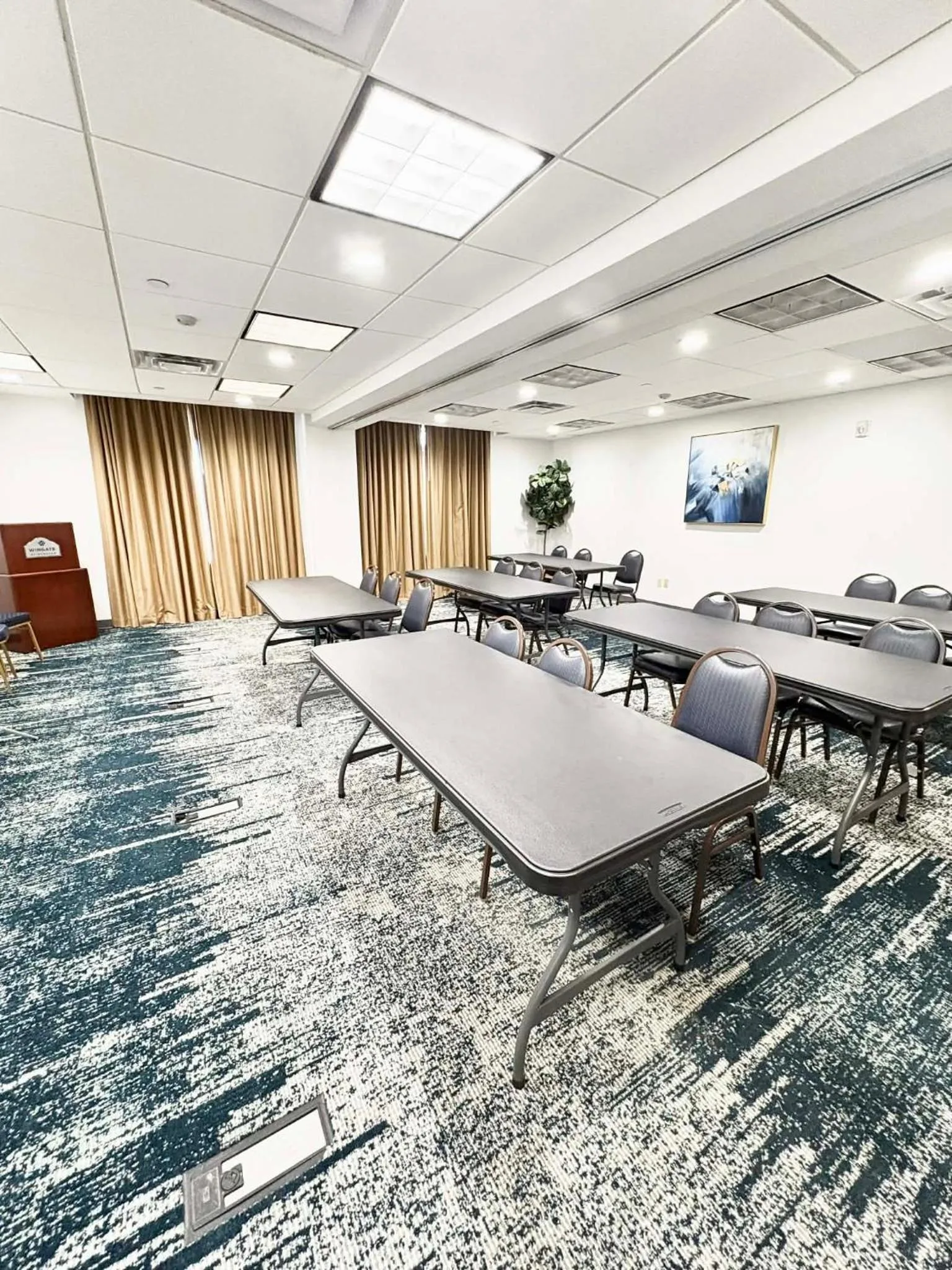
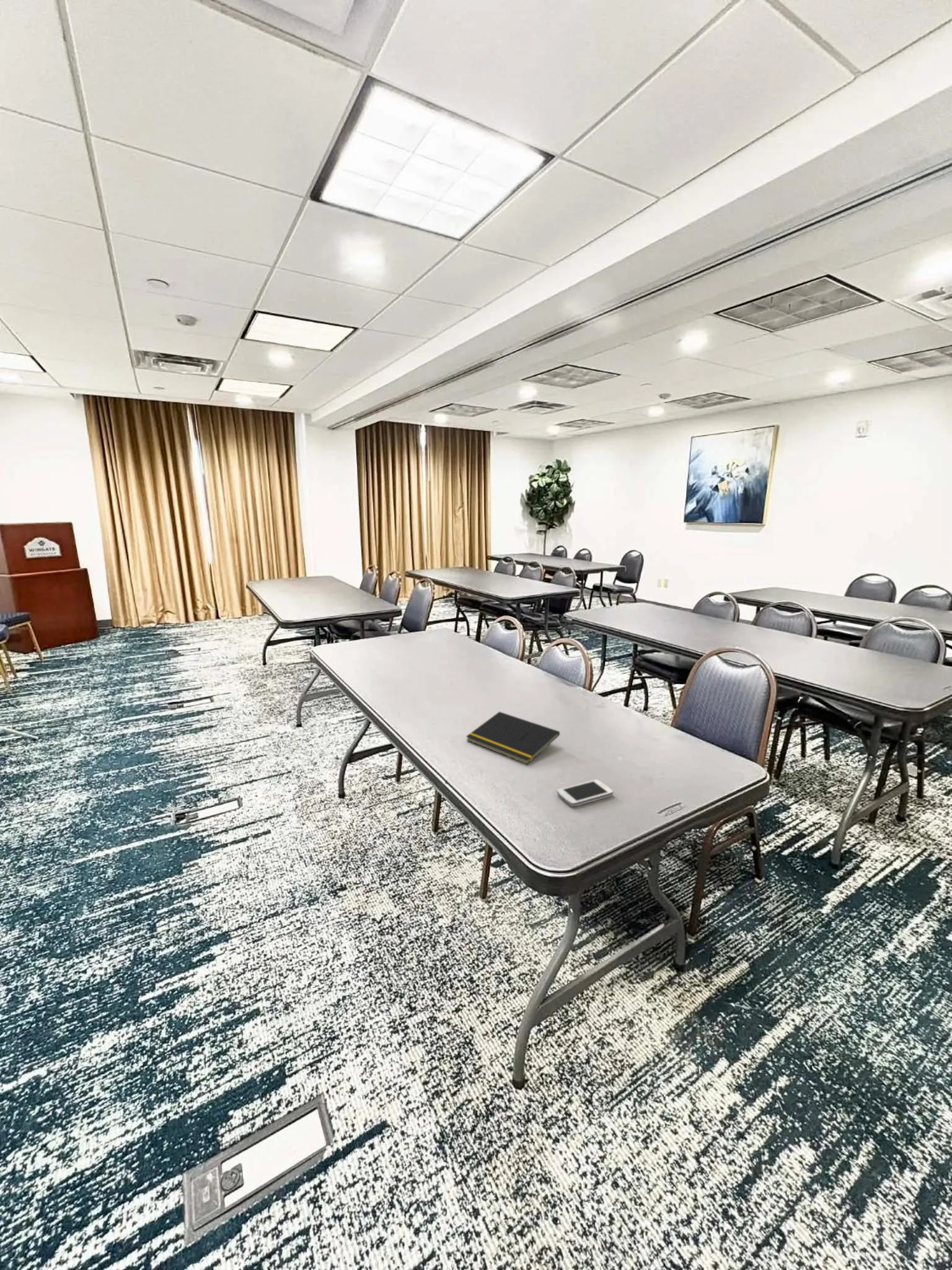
+ smartphone [556,779,614,807]
+ notepad [465,711,560,765]
